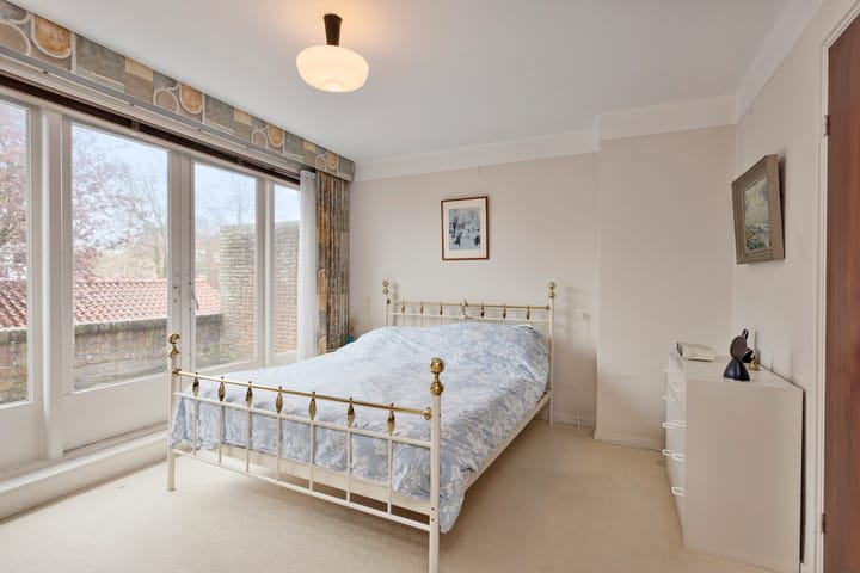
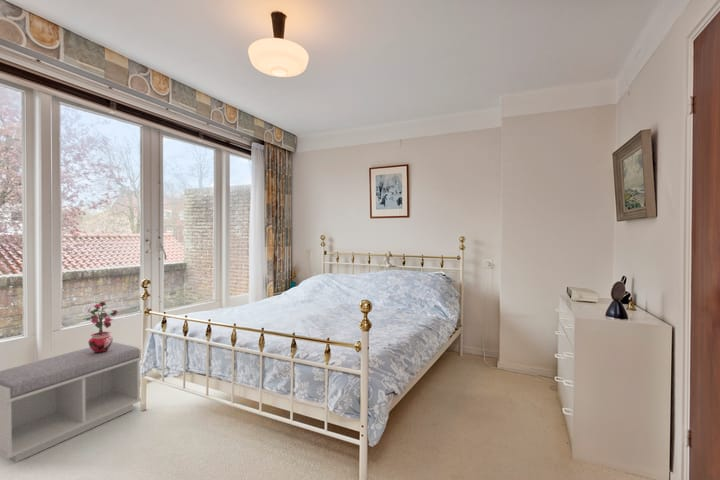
+ bench [0,341,143,463]
+ potted plant [84,301,119,353]
